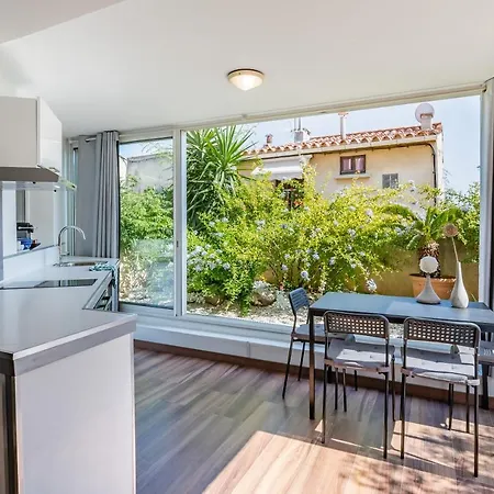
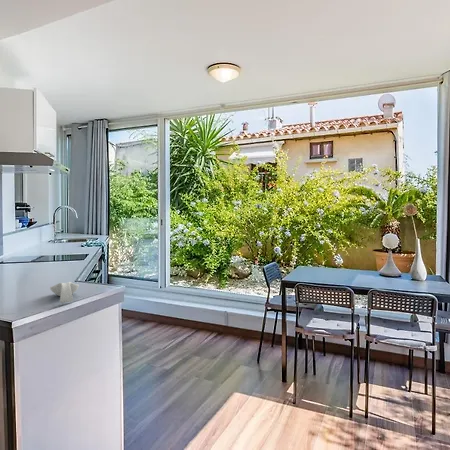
+ spoon rest [49,281,80,303]
